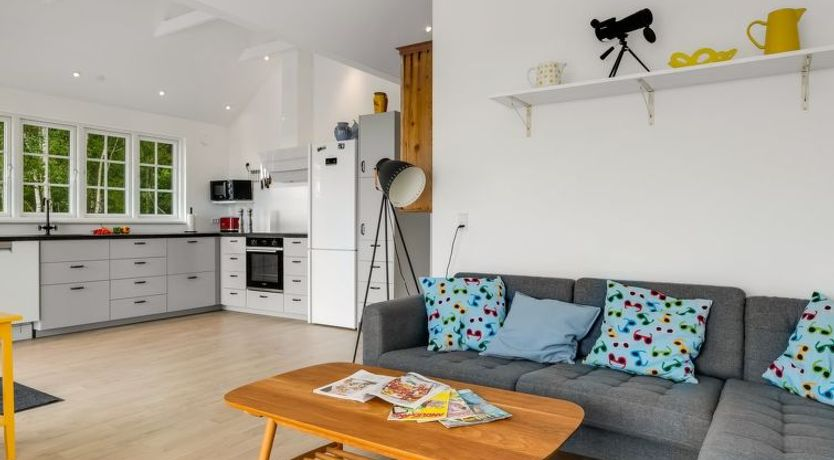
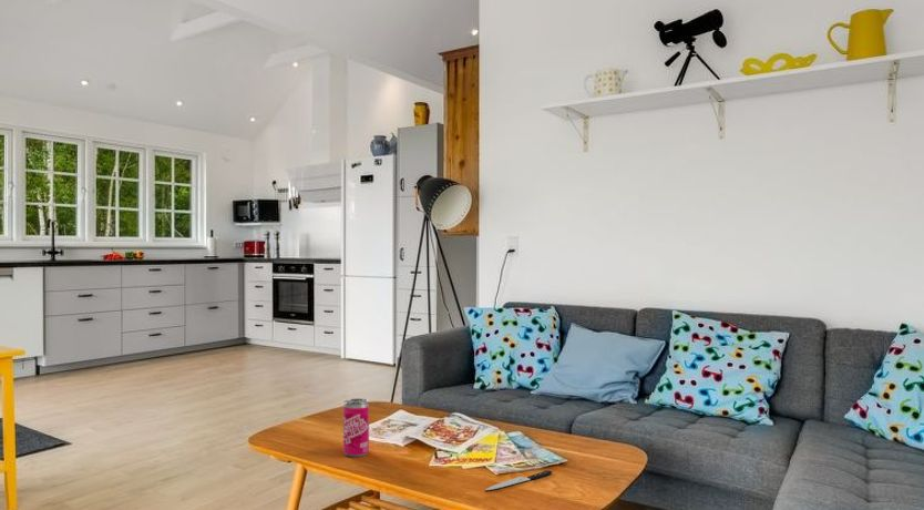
+ beverage can [342,398,370,458]
+ kitchen knife [484,469,553,491]
